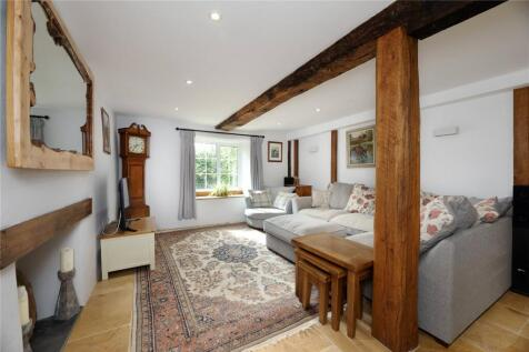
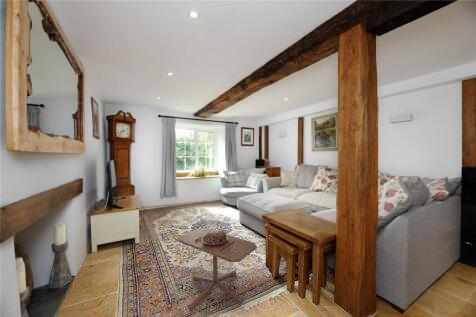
+ side table [176,227,258,313]
